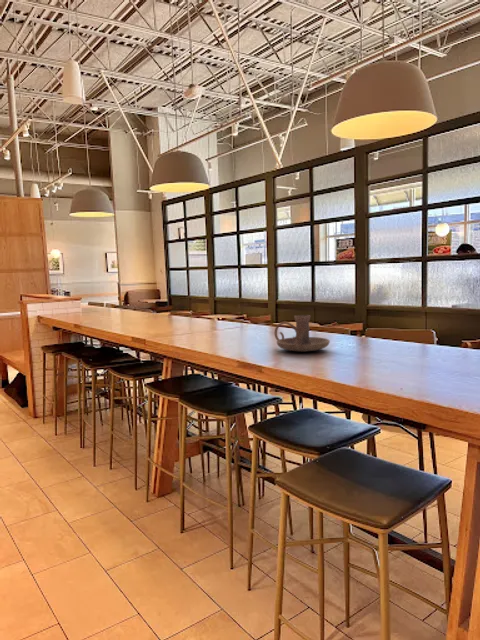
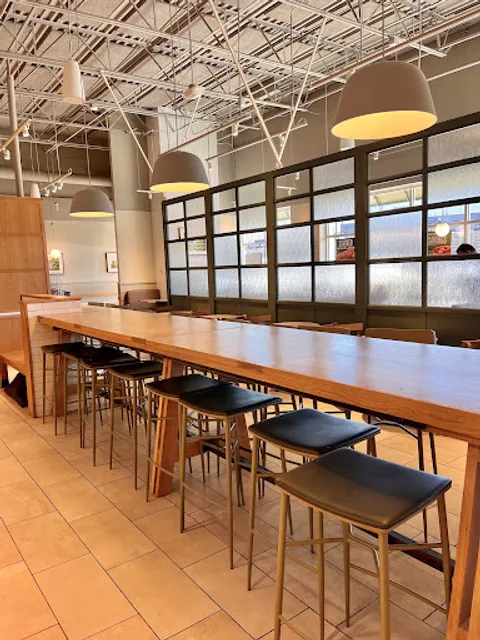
- candle holder [274,314,331,353]
